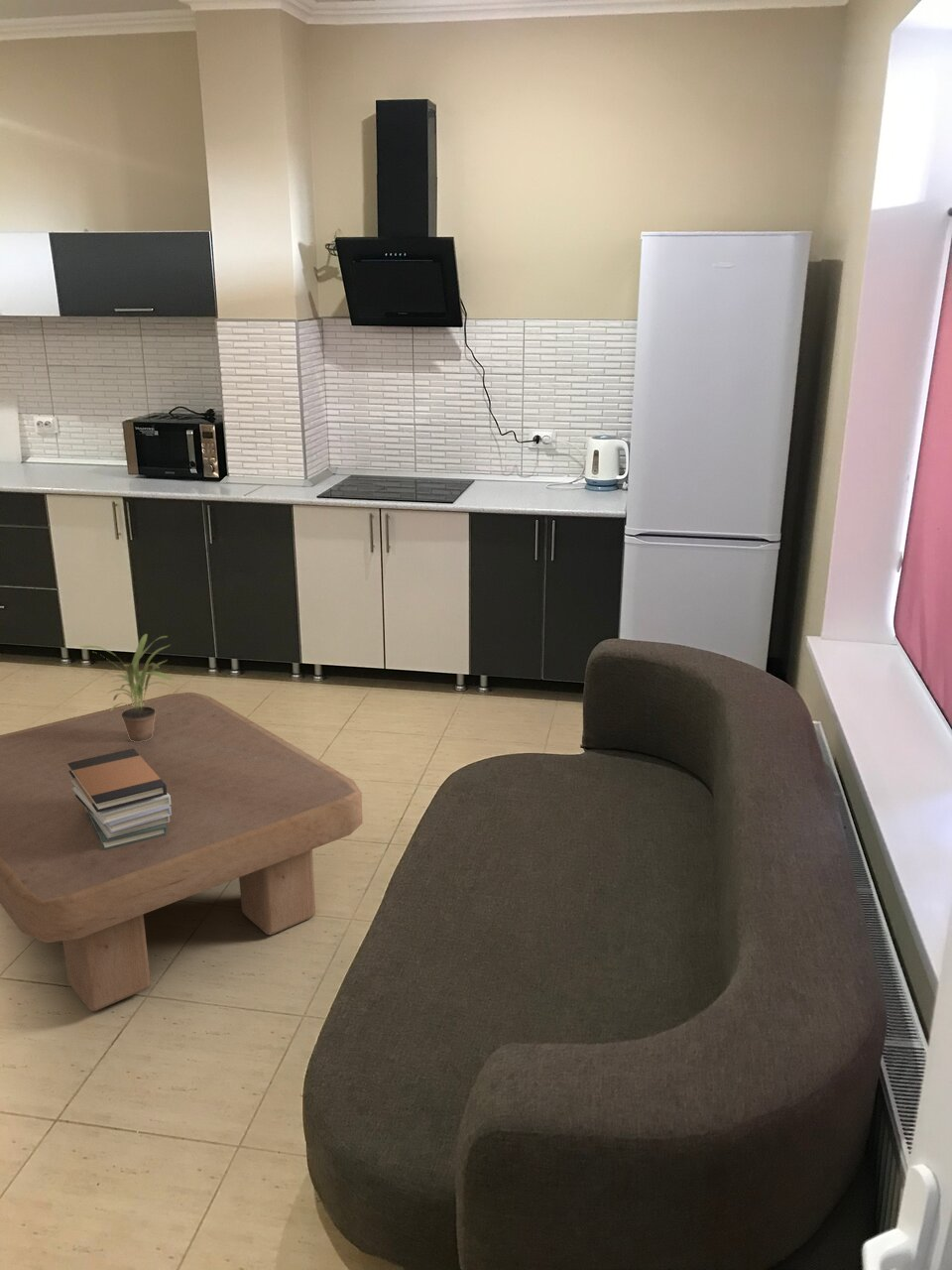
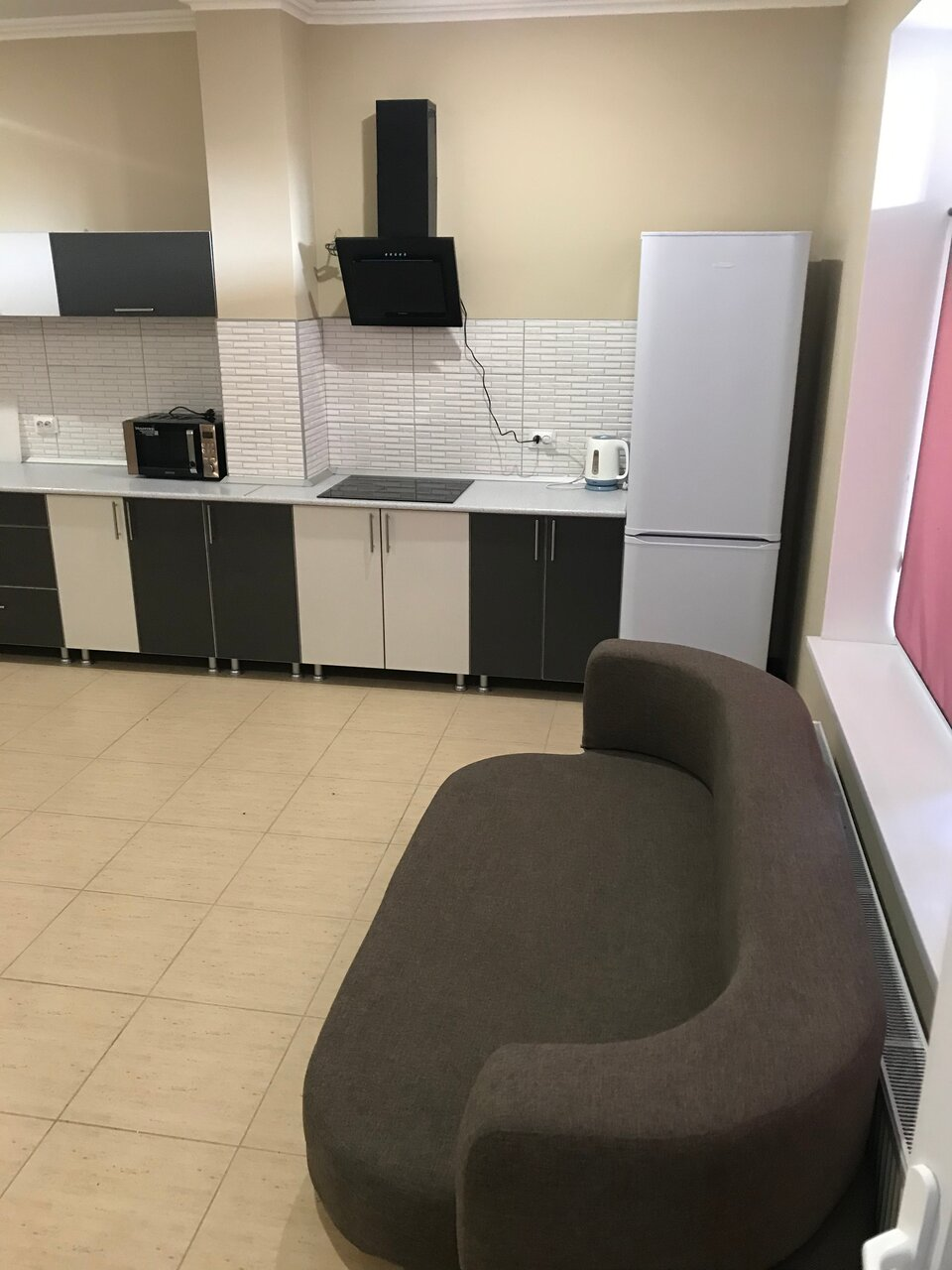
- coffee table [0,692,364,1012]
- book stack [67,748,172,850]
- potted plant [78,633,176,742]
